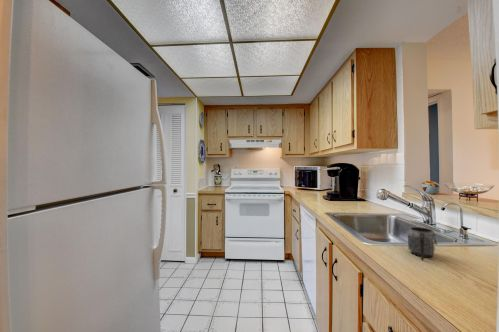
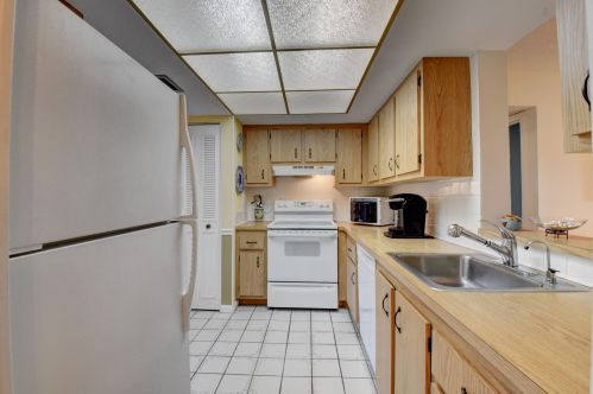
- mug [407,226,438,261]
